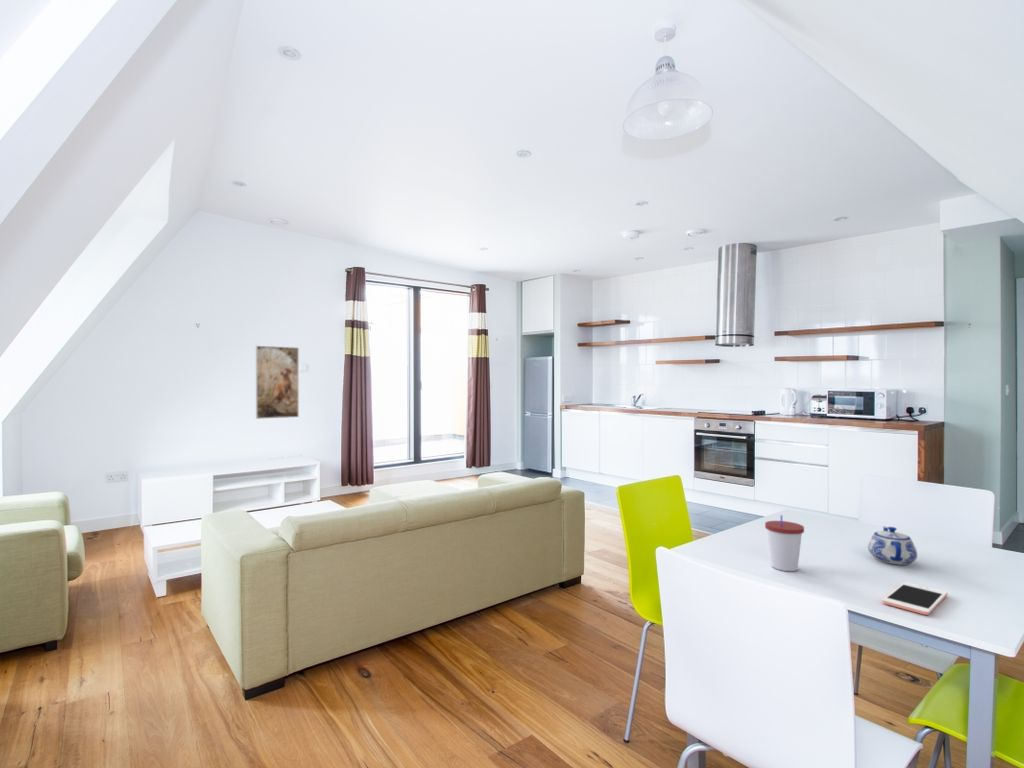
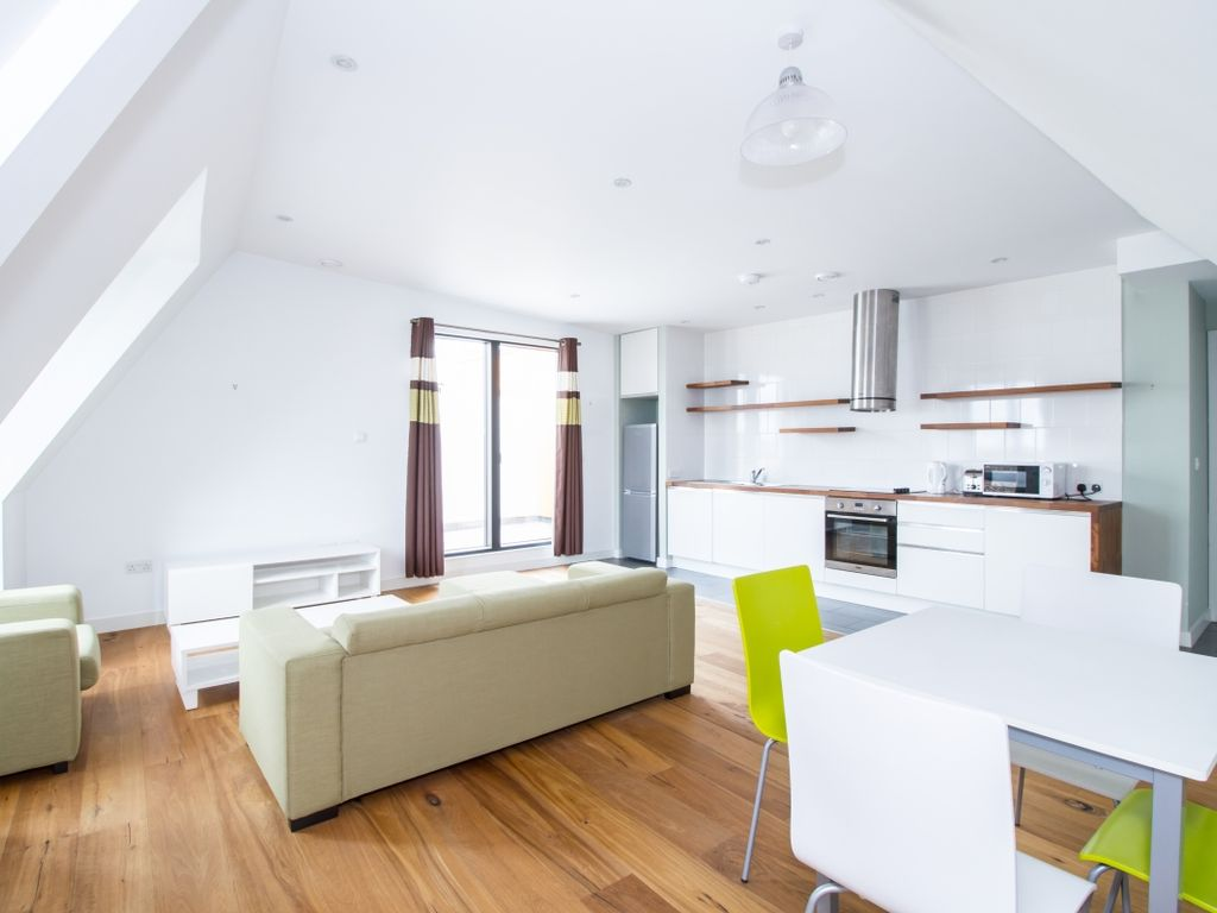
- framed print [255,345,300,420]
- cell phone [882,581,948,616]
- cup [764,514,805,572]
- teapot [867,525,918,566]
